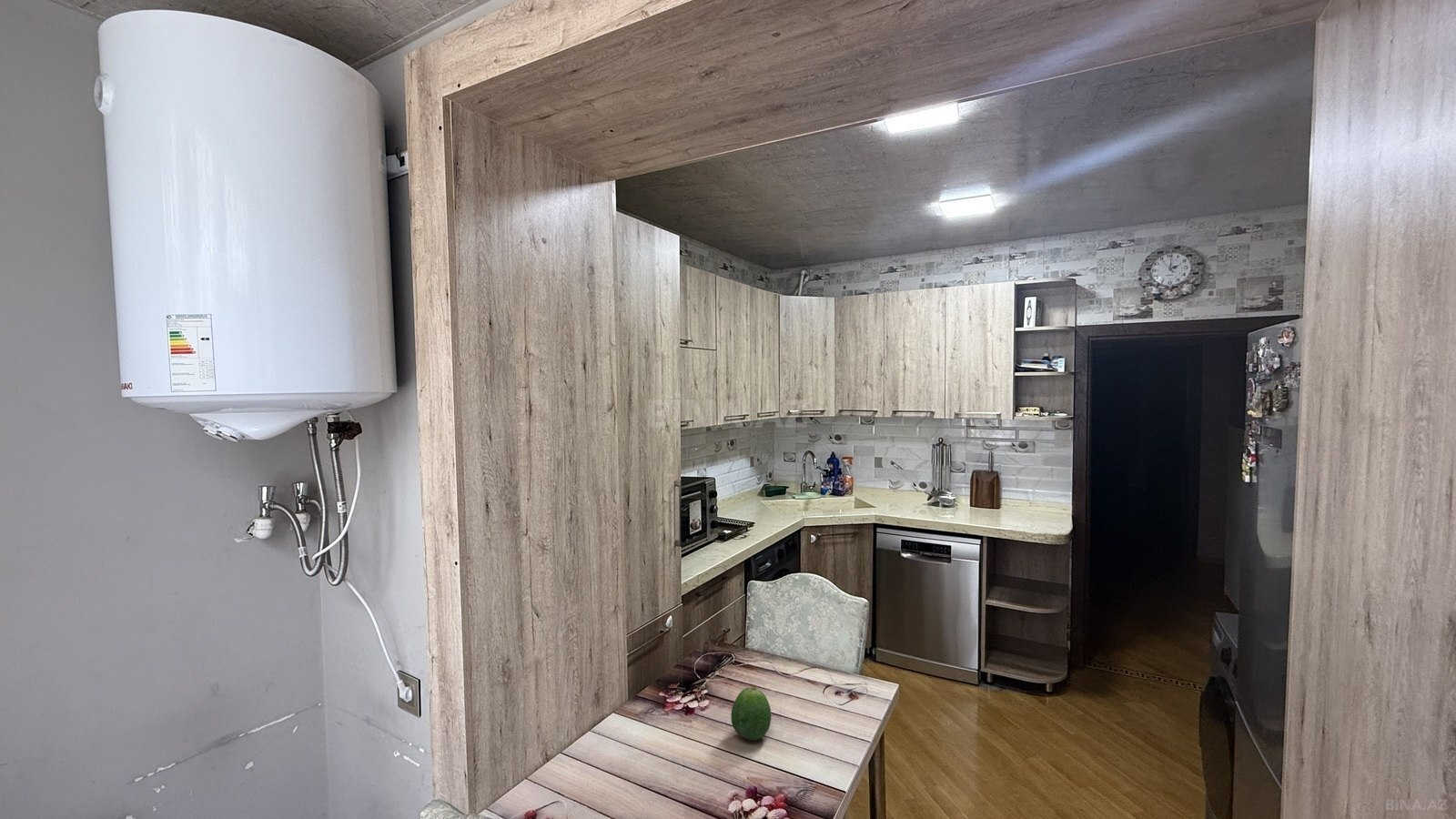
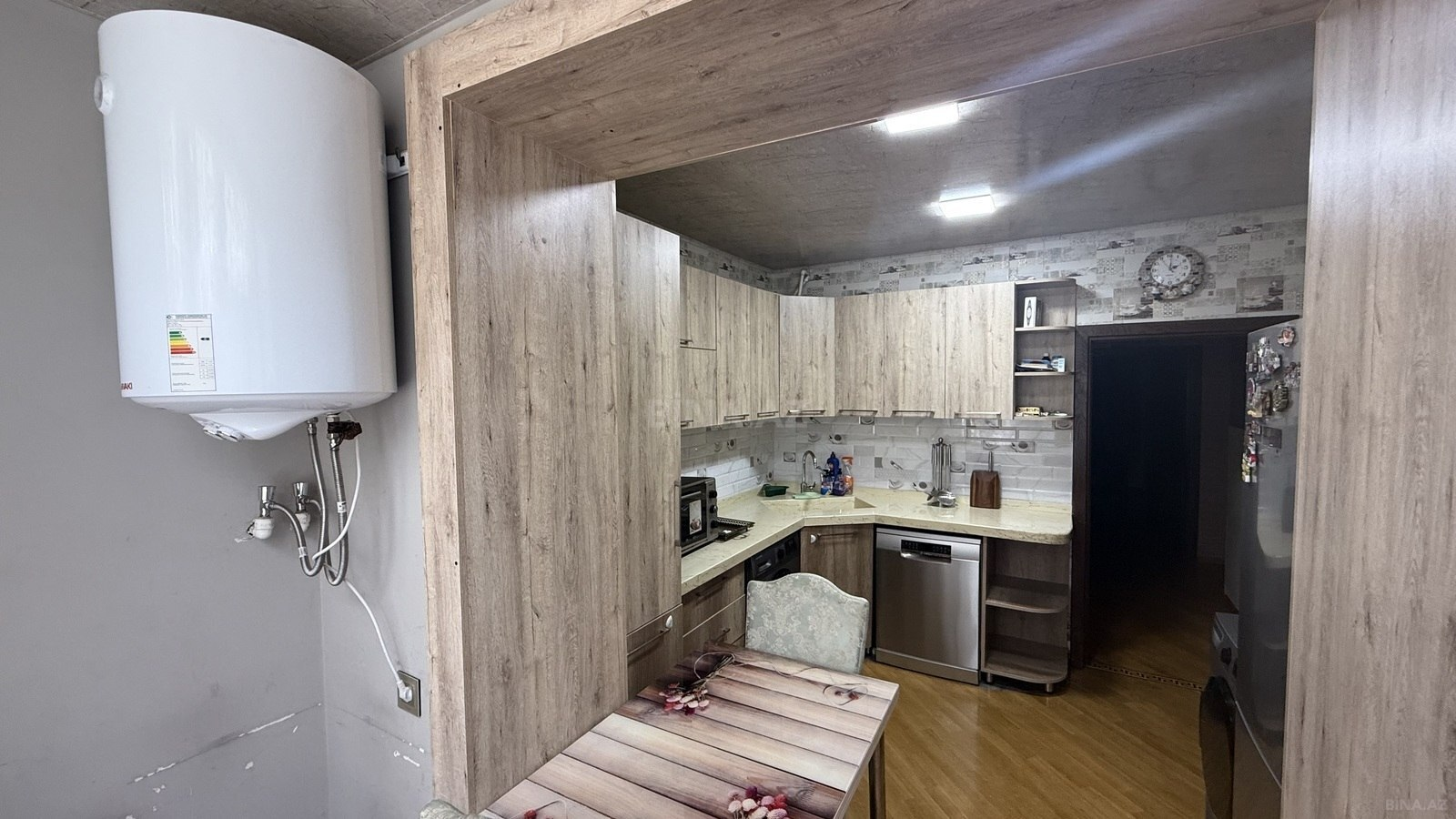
- fruit [730,684,772,741]
